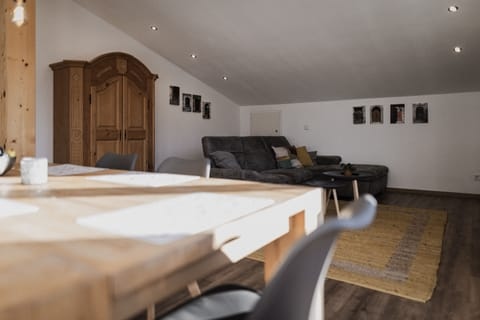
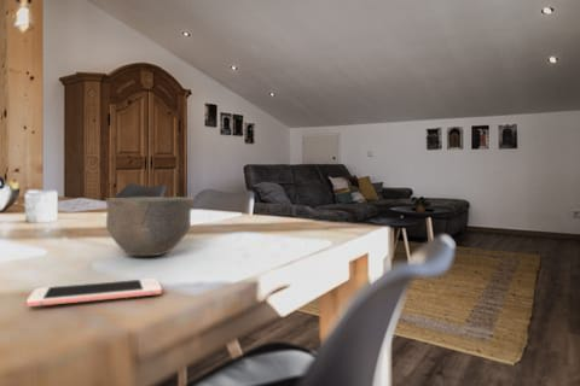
+ bowl [105,195,196,257]
+ cell phone [25,277,163,308]
